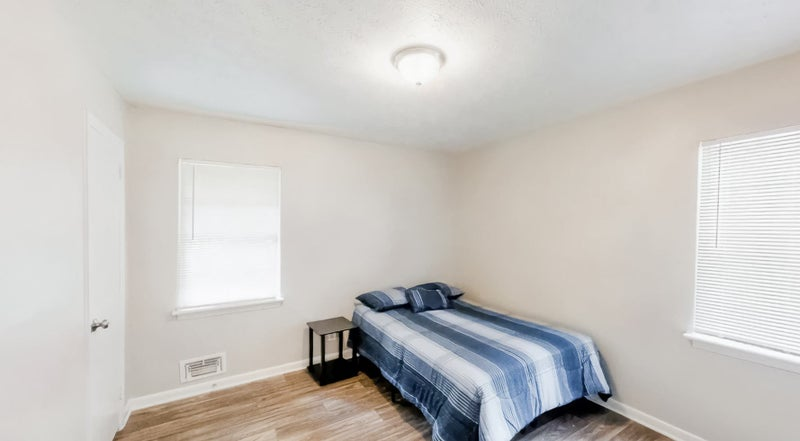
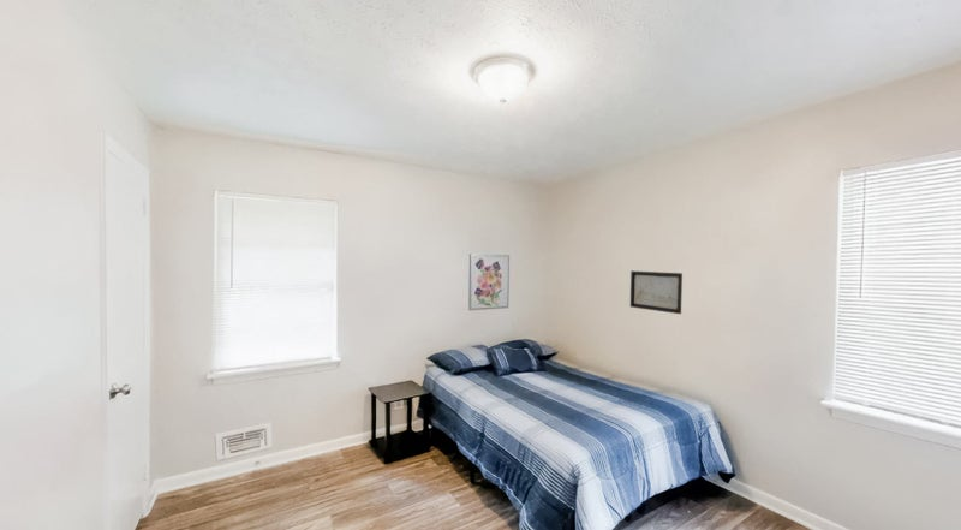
+ wall art [467,252,511,311]
+ wall art [629,269,684,315]
